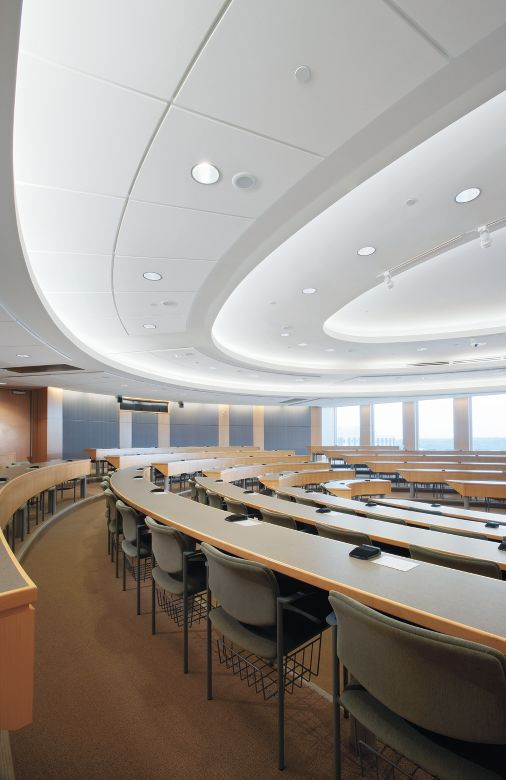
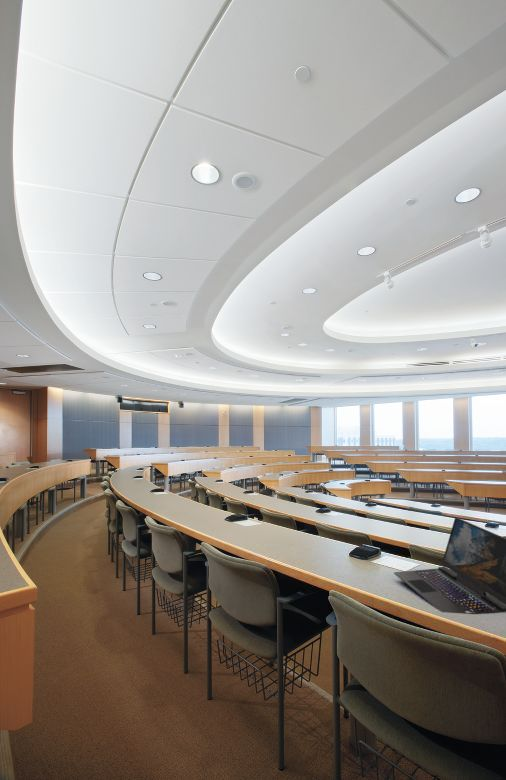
+ laptop [393,516,506,615]
